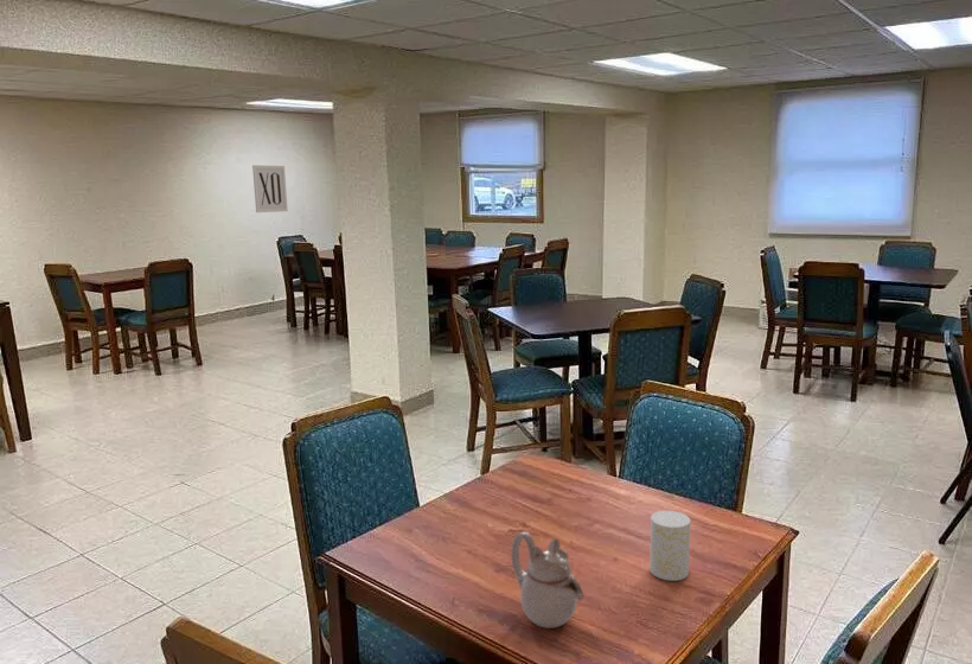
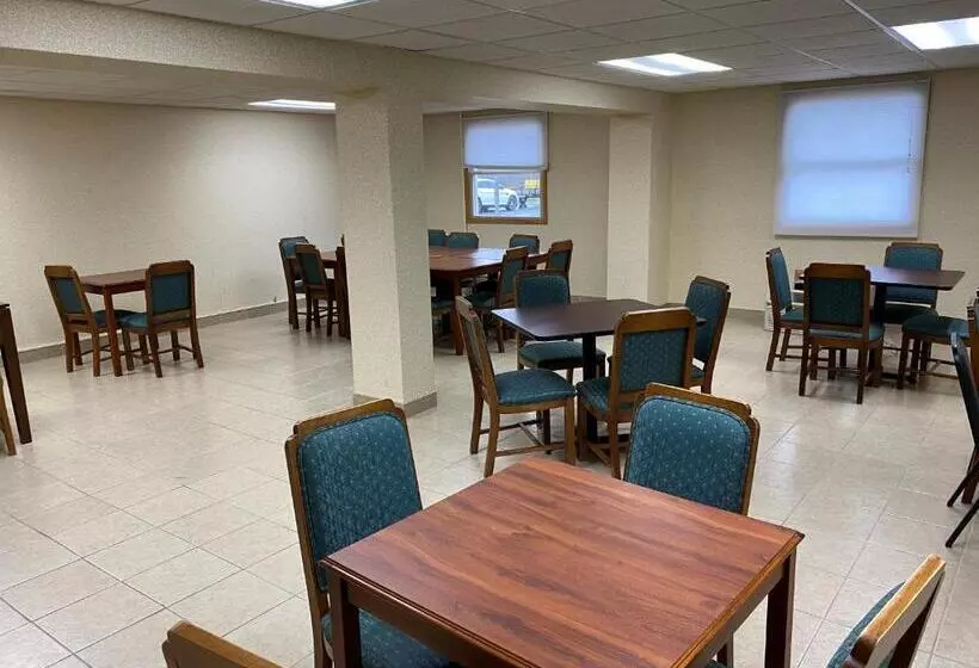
- wall art [251,164,289,213]
- teapot [510,531,584,630]
- cup [648,510,691,582]
